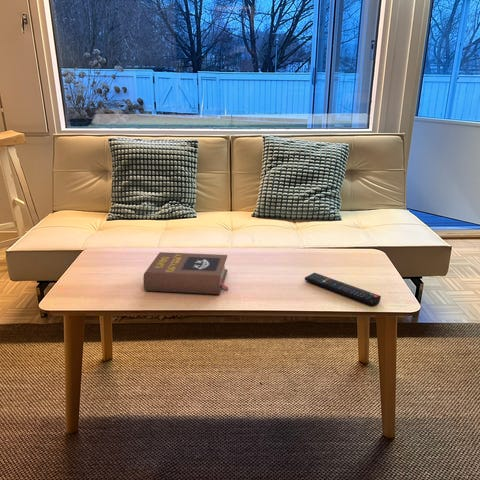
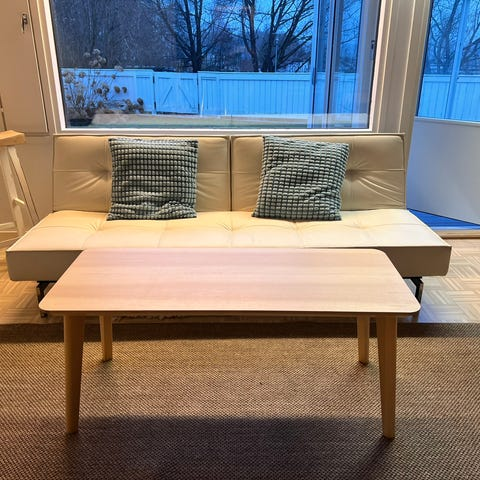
- book [142,251,229,295]
- remote control [304,272,382,306]
